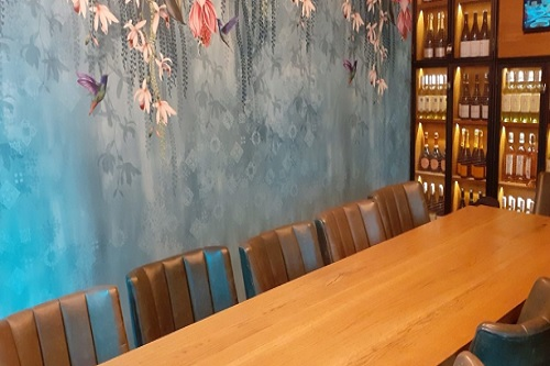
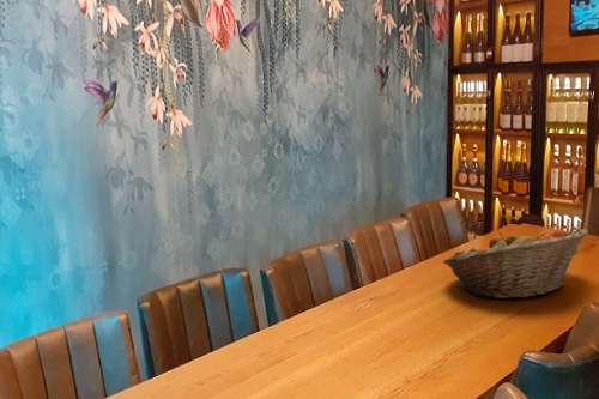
+ fruit basket [442,228,589,300]
